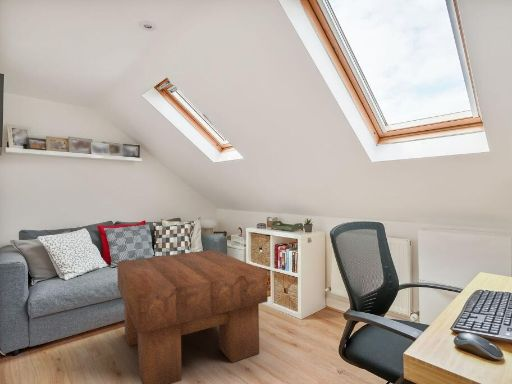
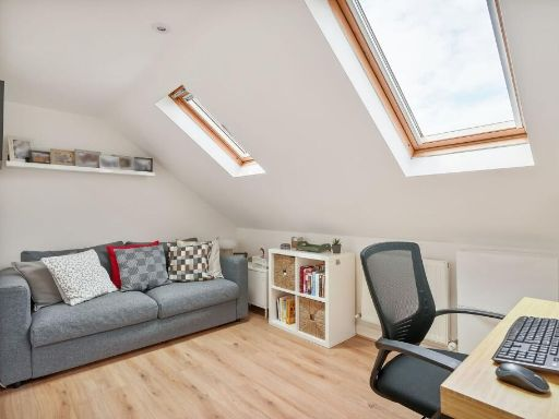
- coffee table [116,249,269,384]
